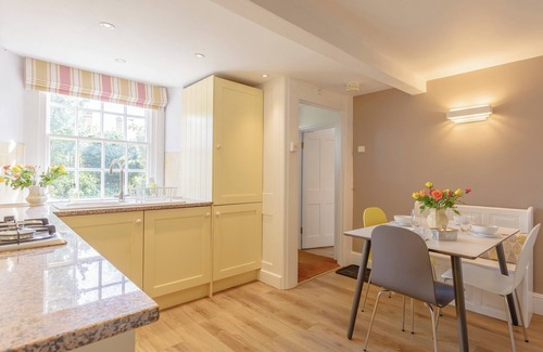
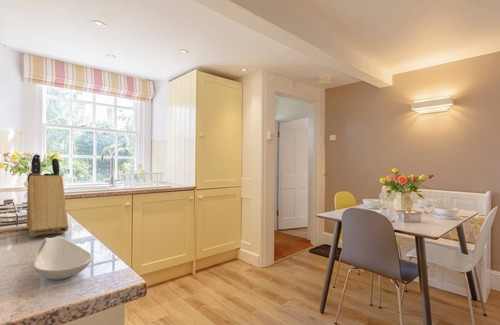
+ spoon rest [32,235,93,280]
+ knife block [26,153,69,237]
